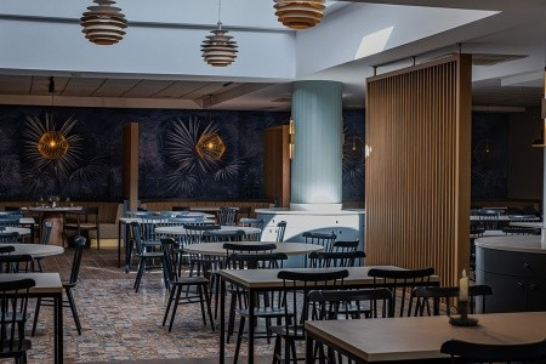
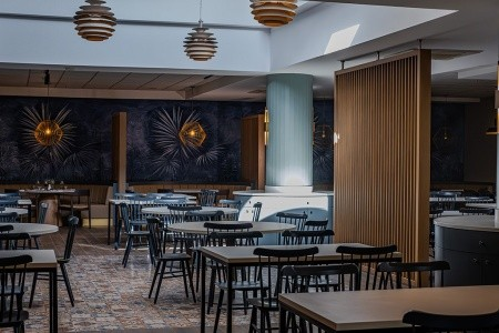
- candle holder [445,268,479,326]
